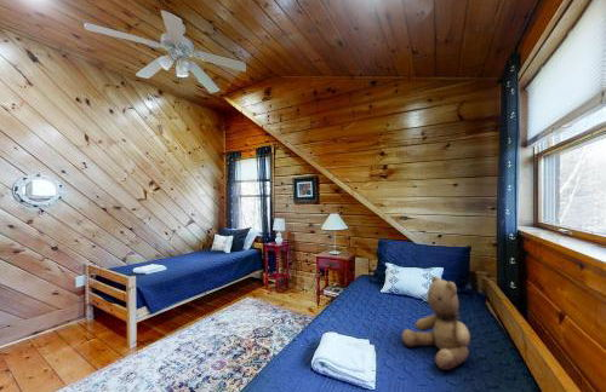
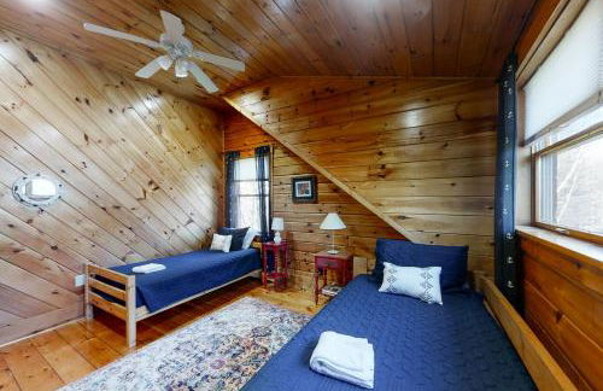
- teddy bear [401,275,471,371]
